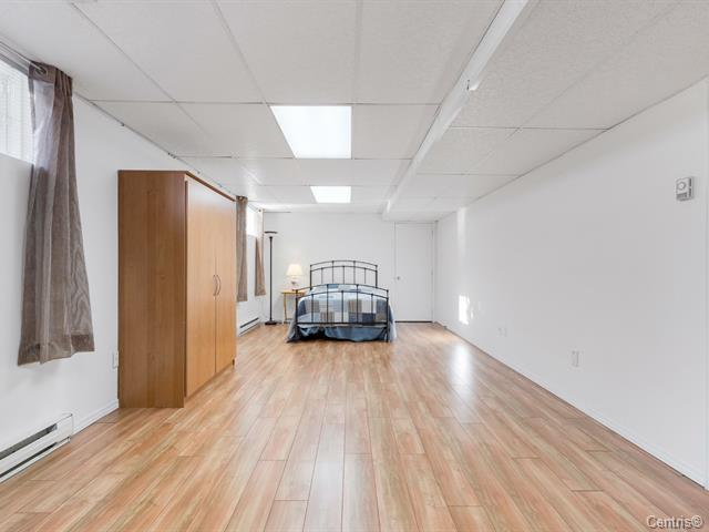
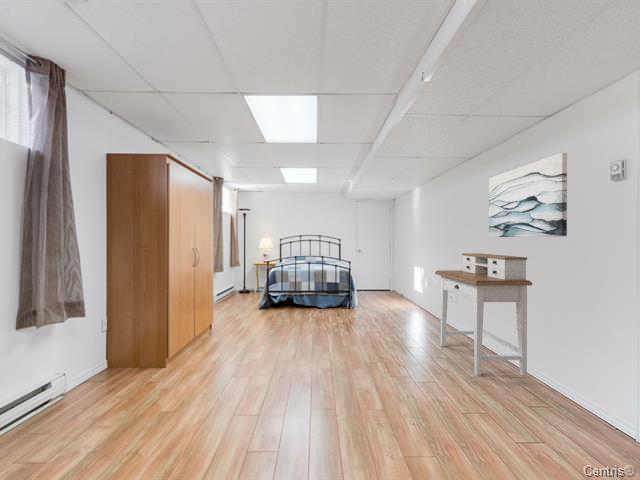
+ wall art [488,152,568,238]
+ desk [434,252,533,376]
